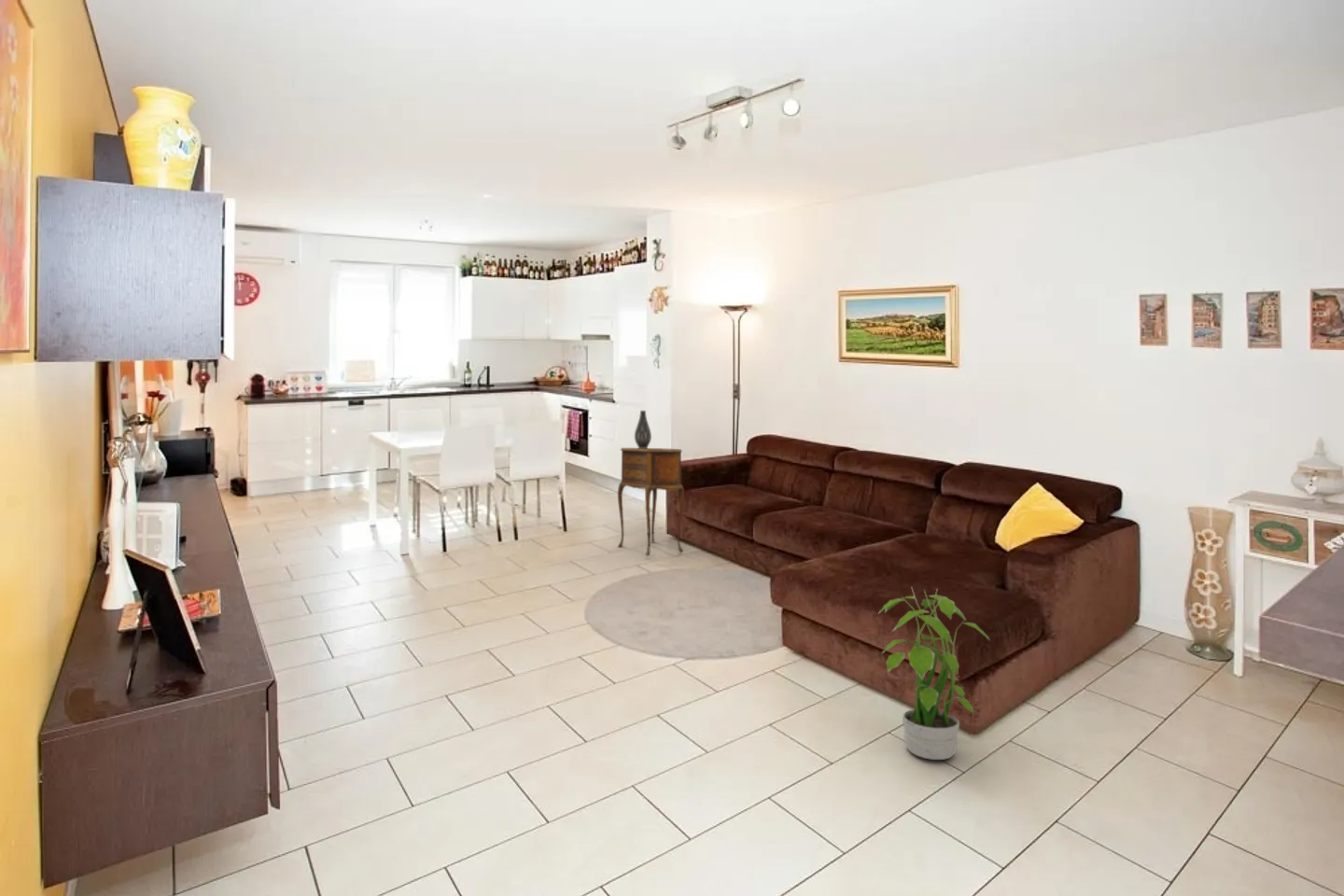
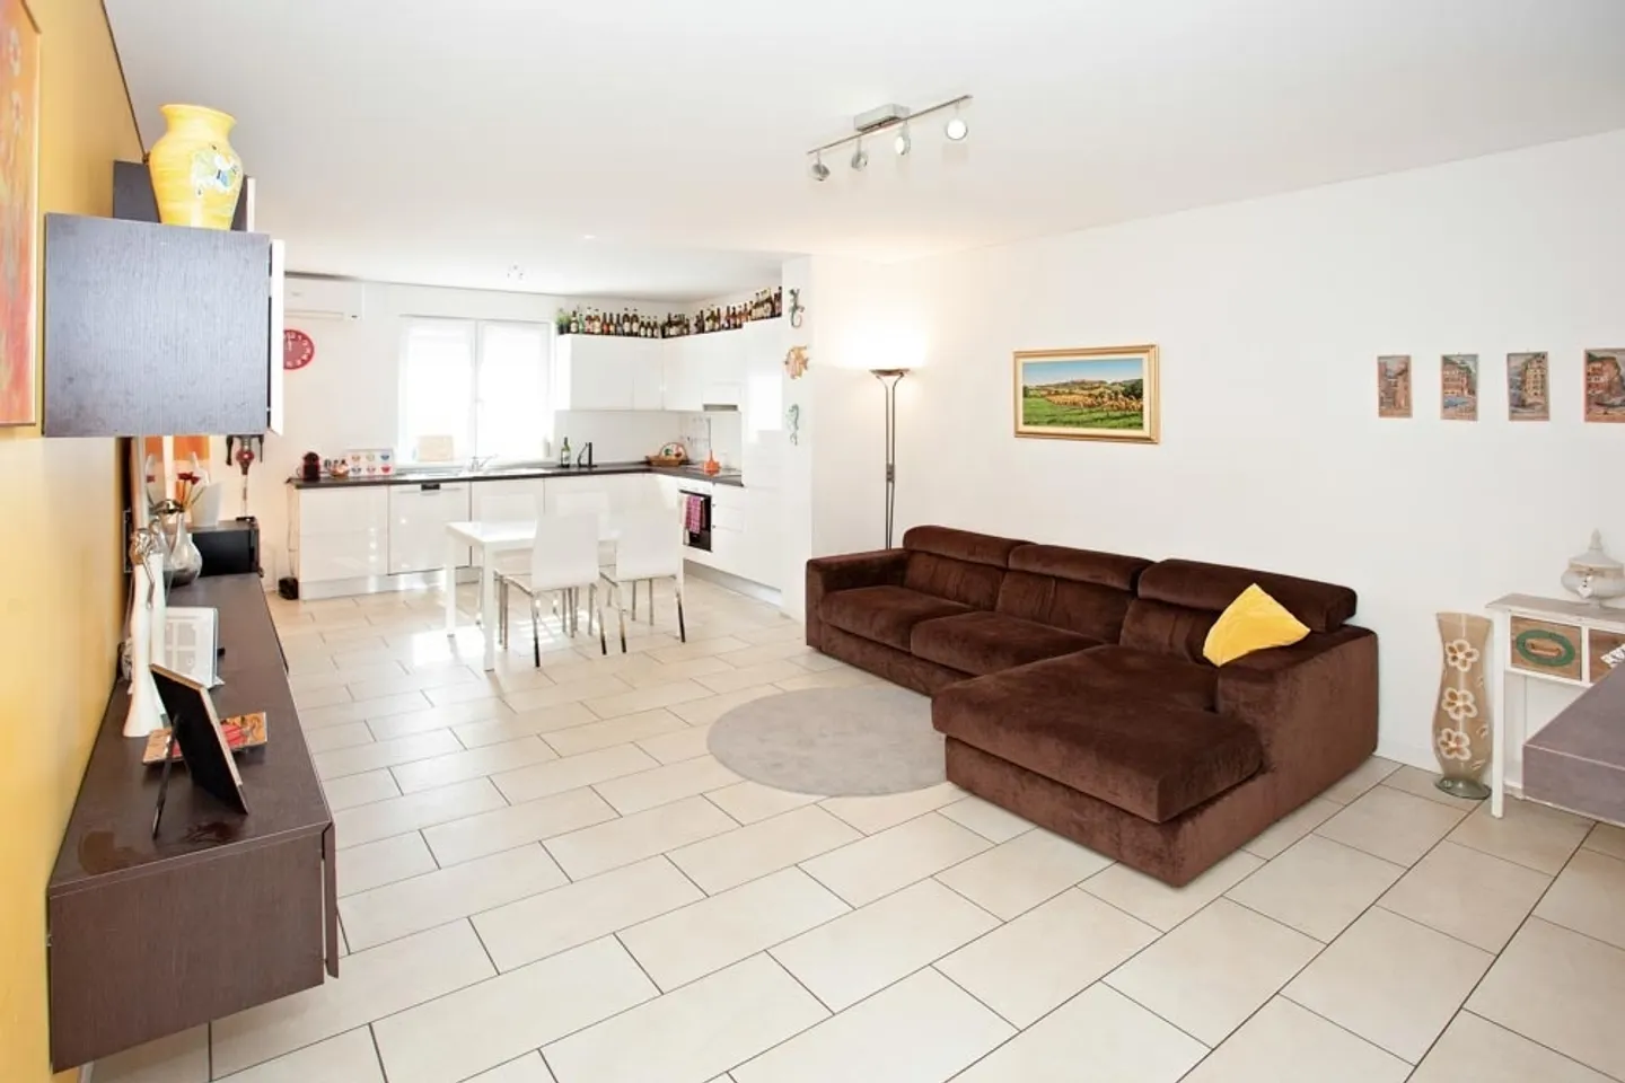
- side table [617,447,685,556]
- vase [634,410,652,448]
- potted plant [878,587,990,761]
